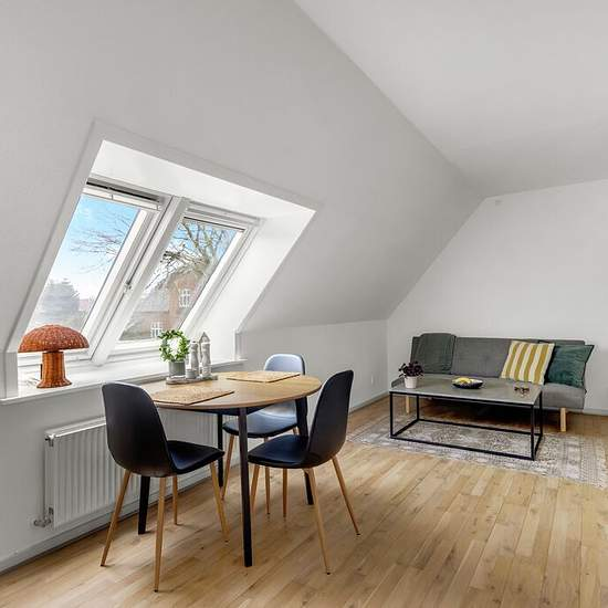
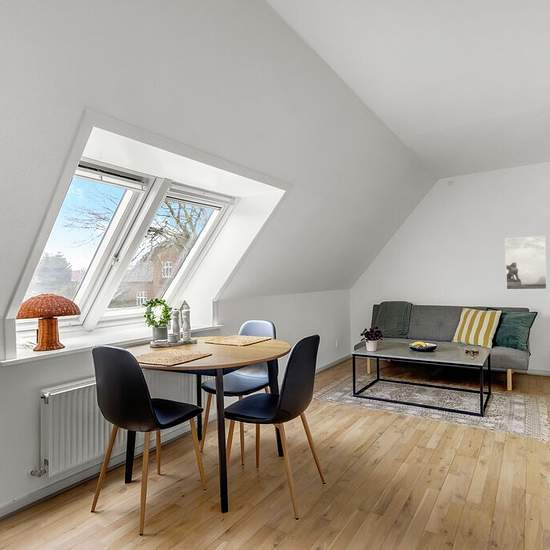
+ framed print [504,235,548,290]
